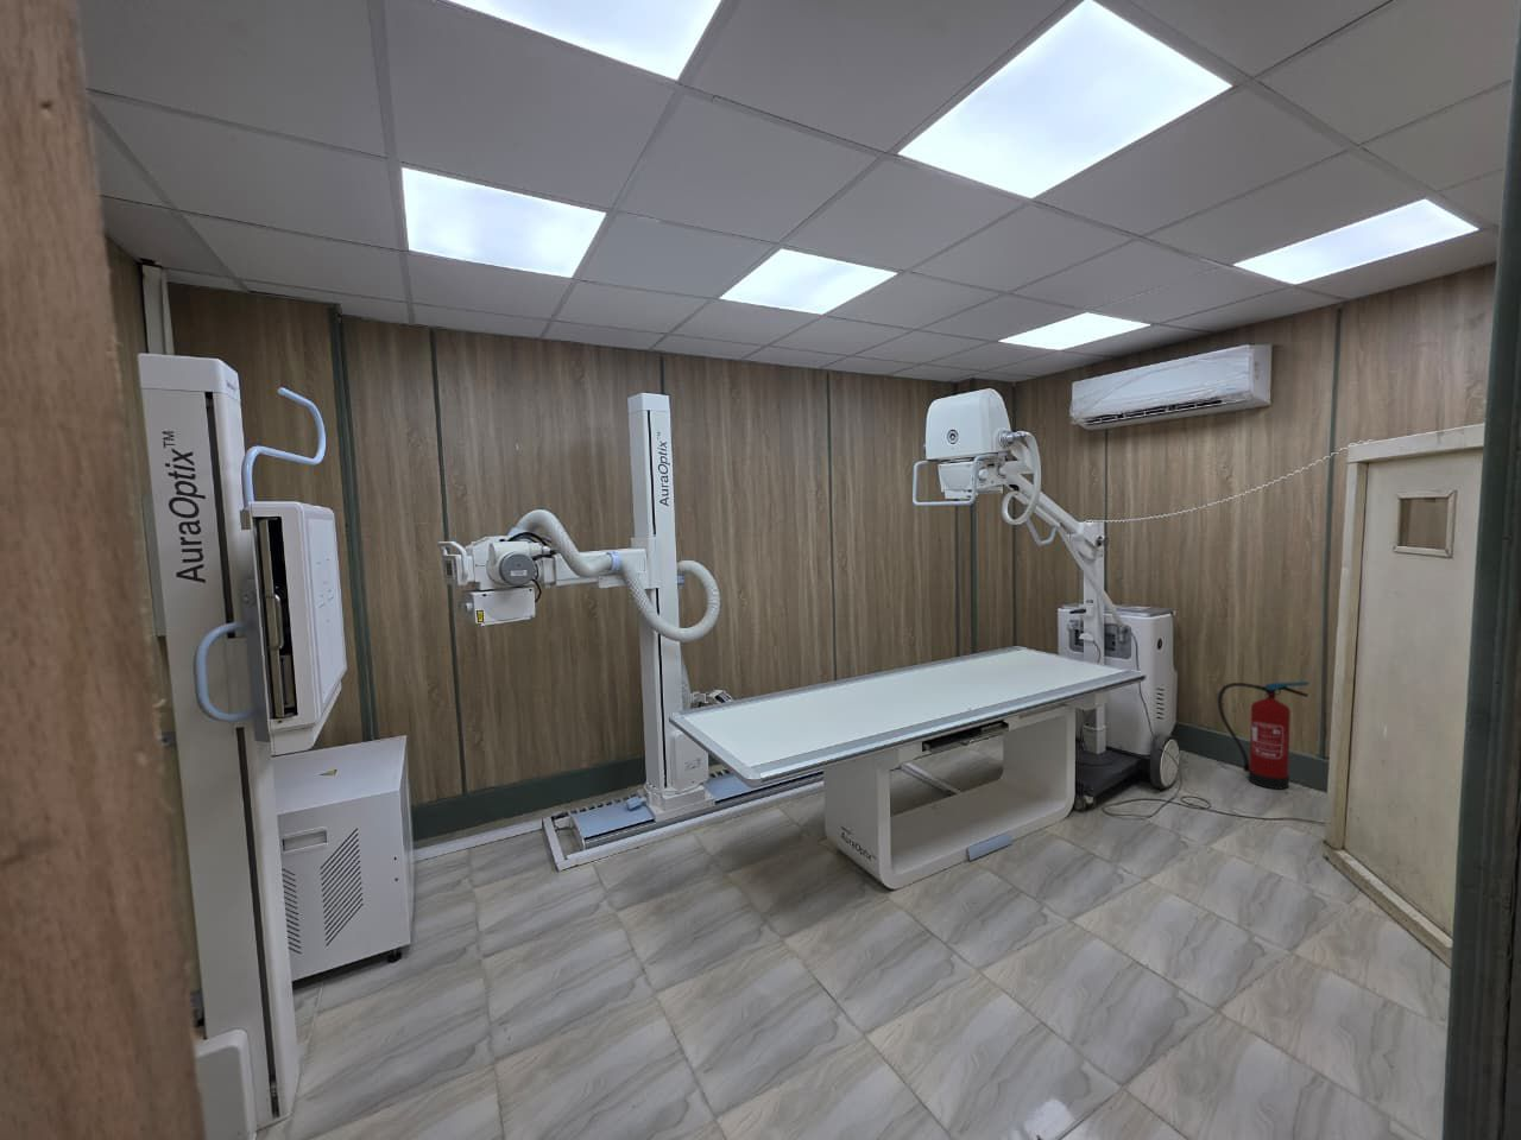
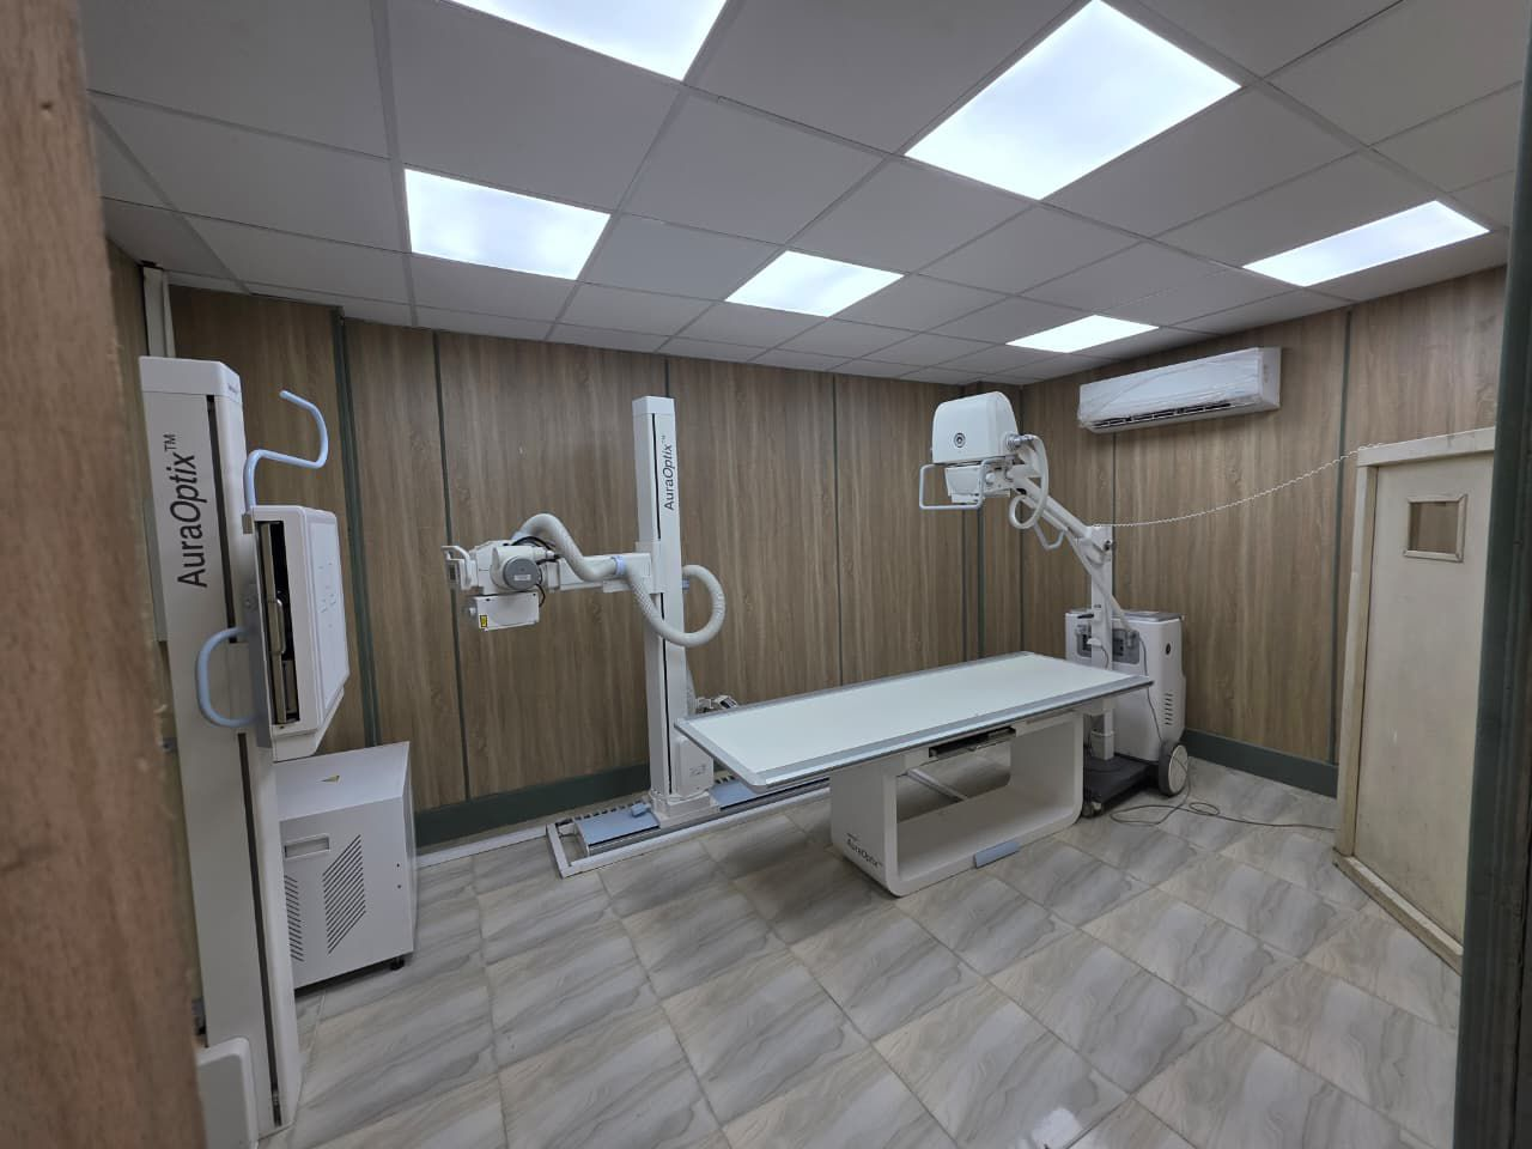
- fire extinguisher [1217,680,1309,789]
